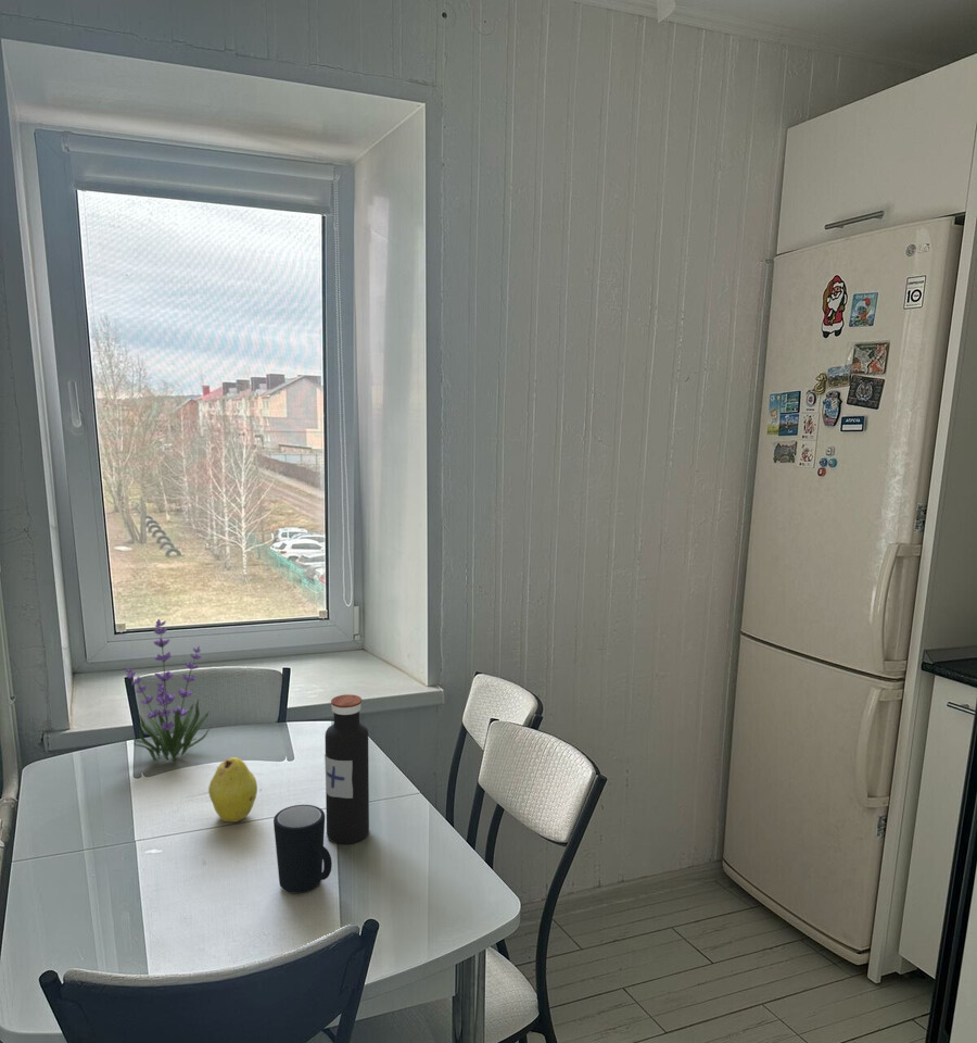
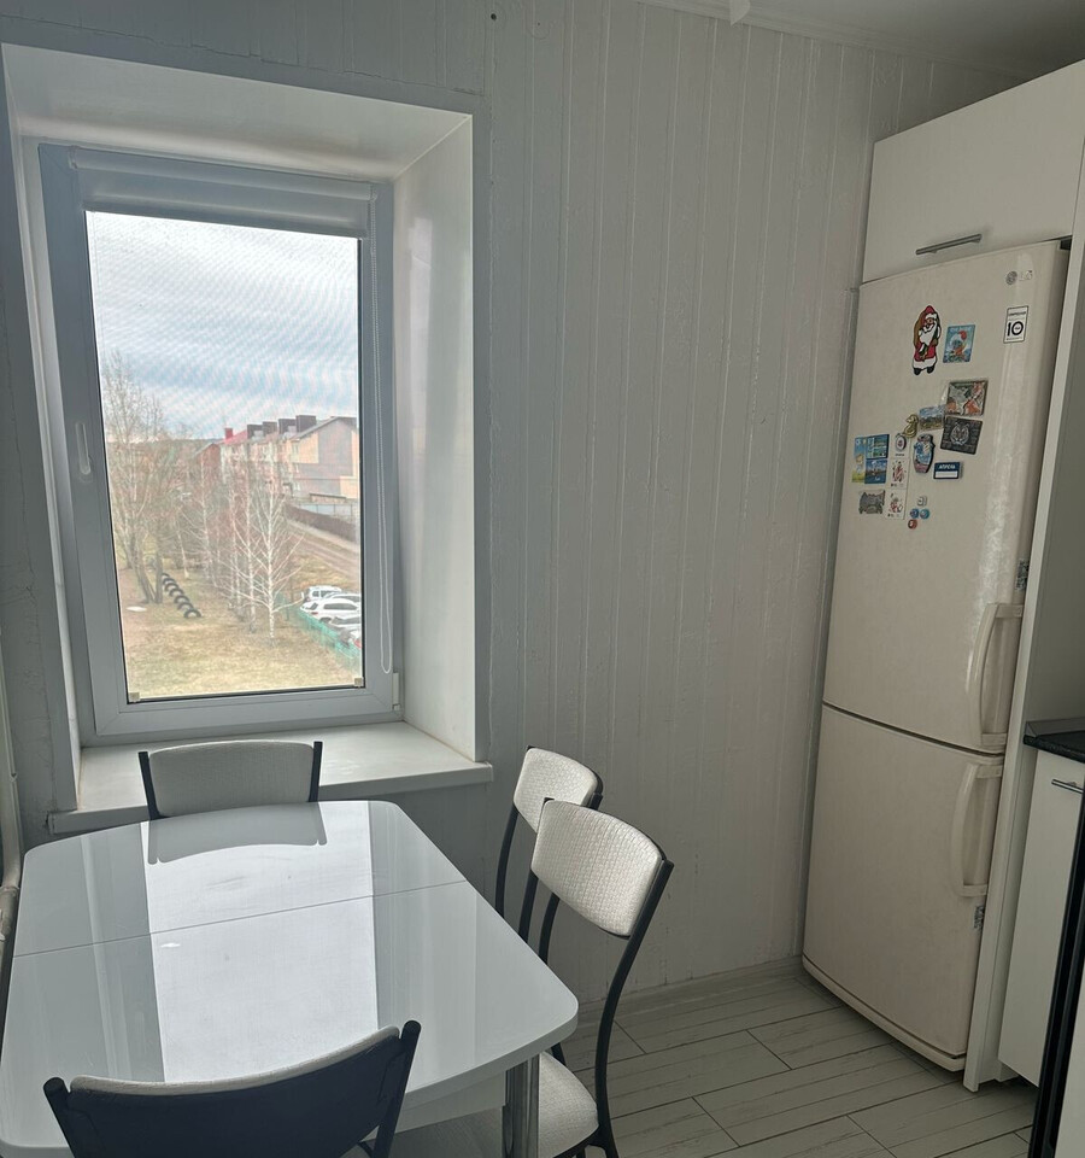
- plant [124,617,213,763]
- mug [272,804,333,894]
- water bottle [323,693,370,845]
- fruit [207,756,258,824]
